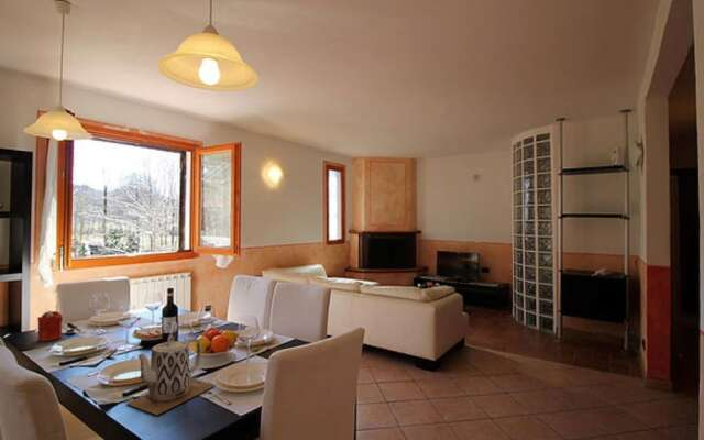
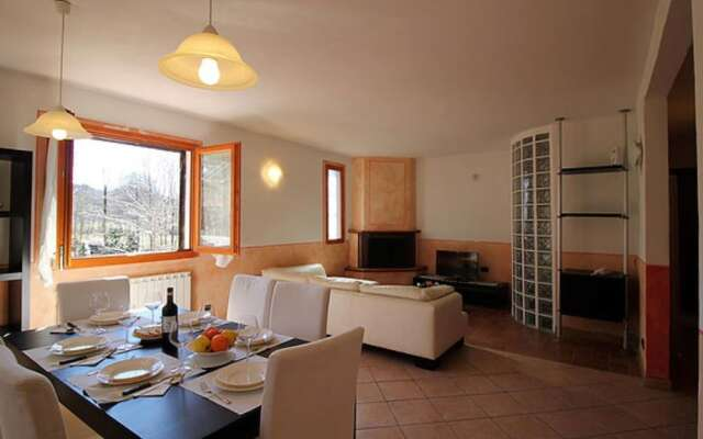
- teapot [125,334,217,416]
- candle [36,310,64,342]
